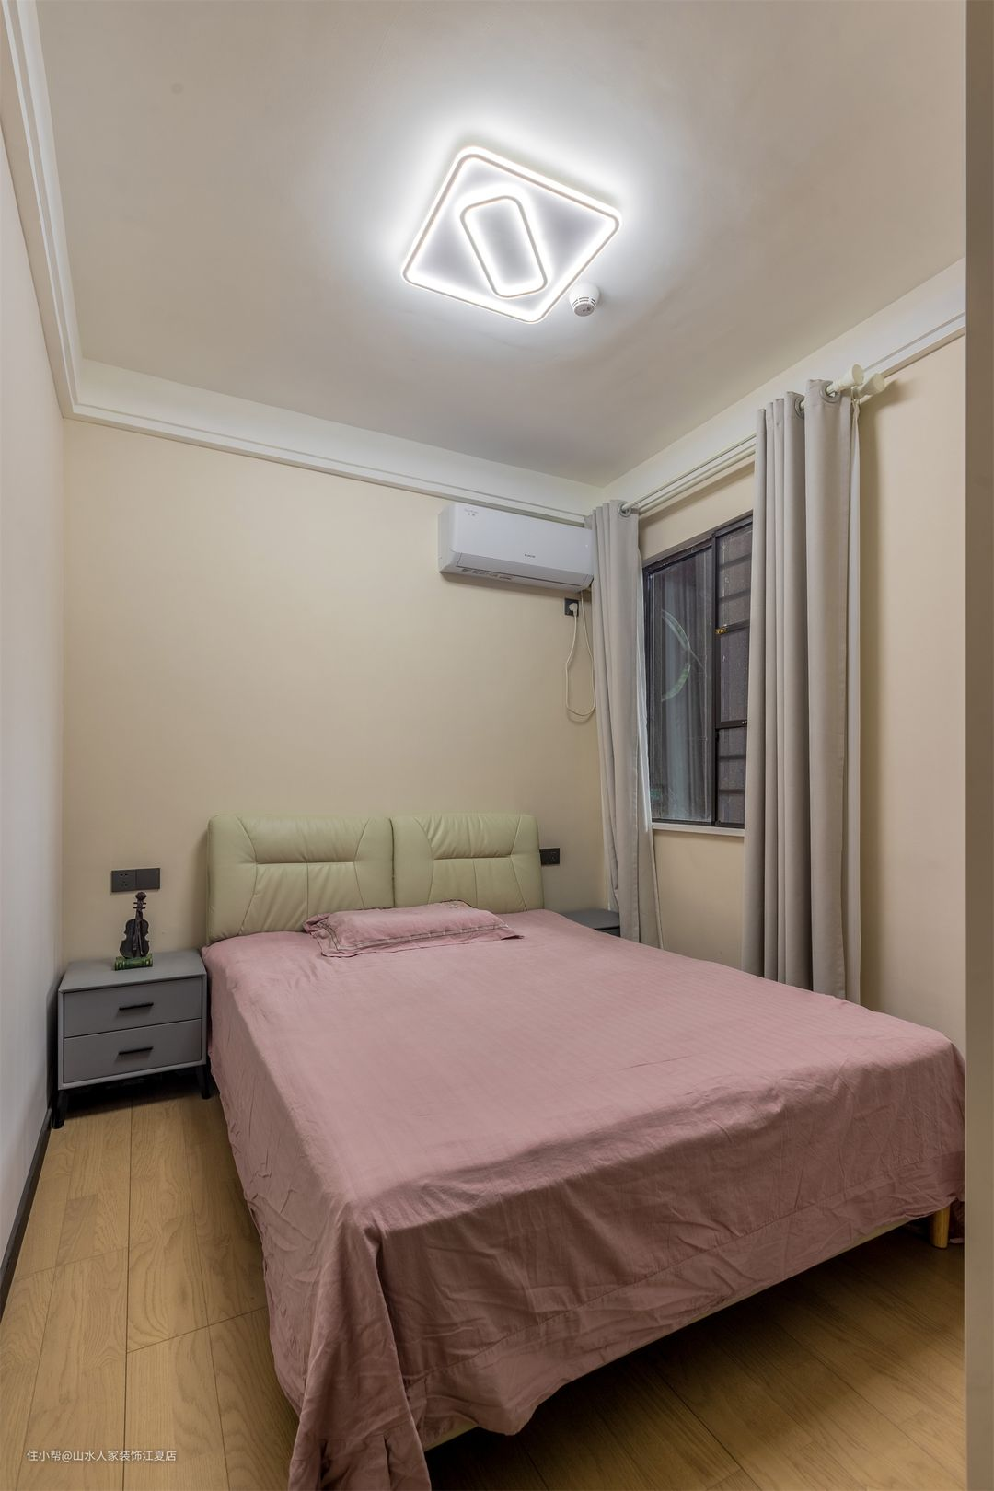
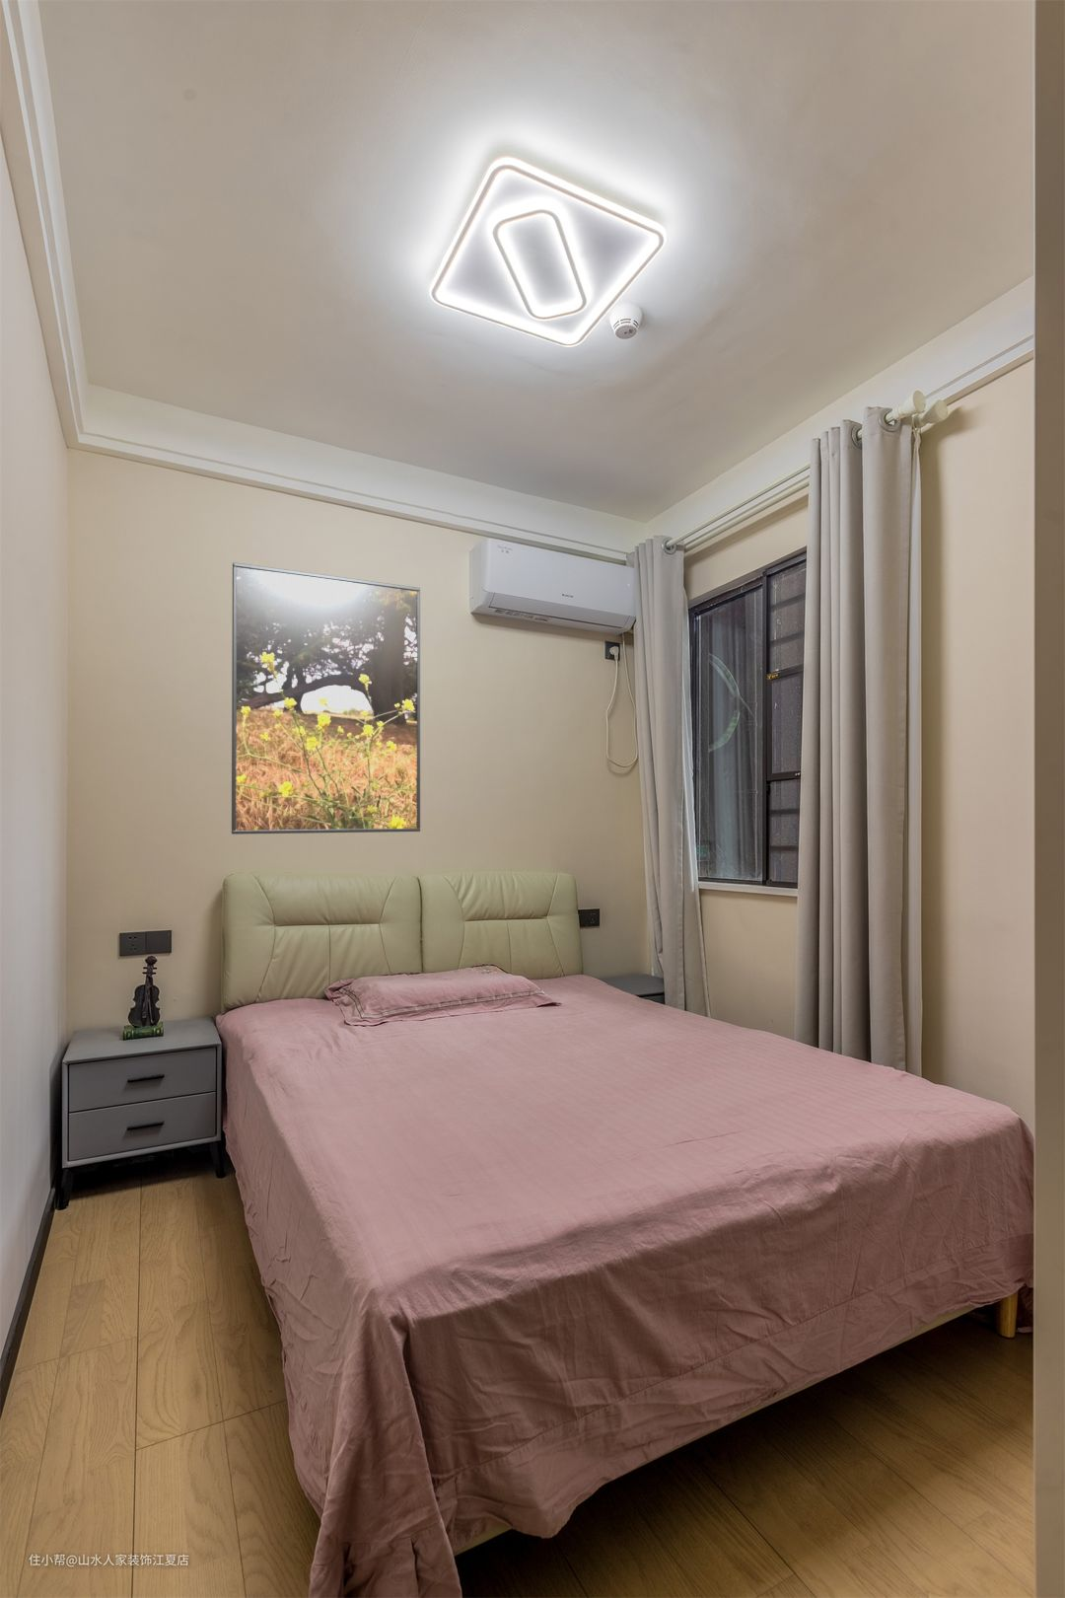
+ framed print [231,561,421,836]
